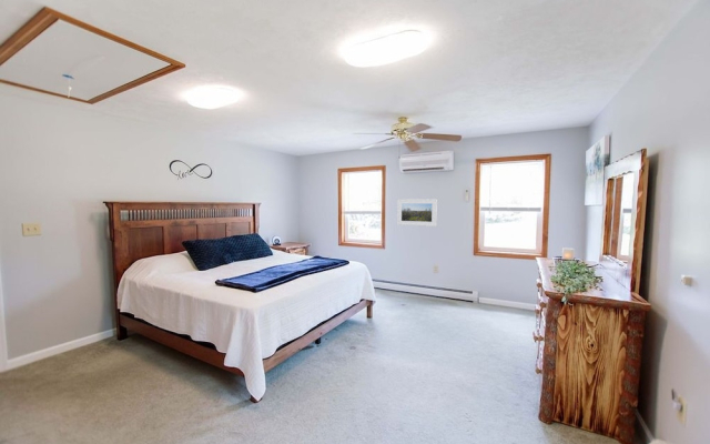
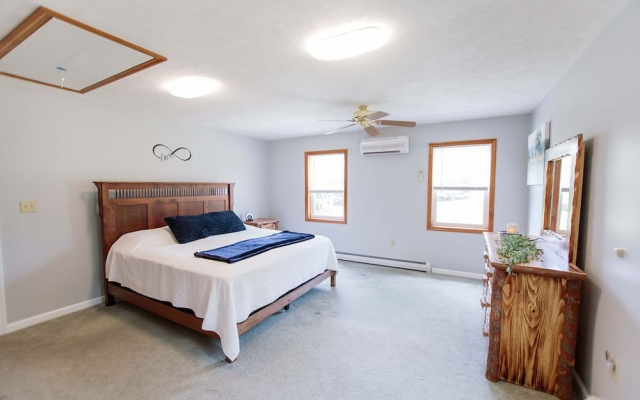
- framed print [396,198,438,228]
